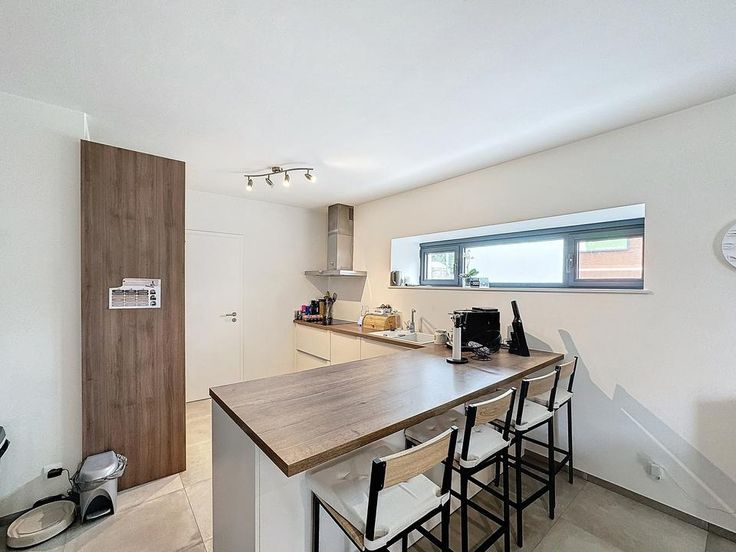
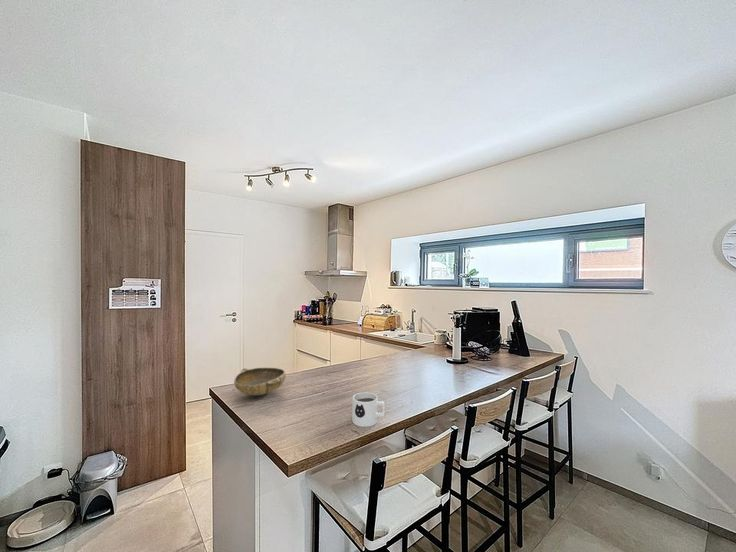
+ bowl [233,367,287,398]
+ mug [351,391,386,428]
